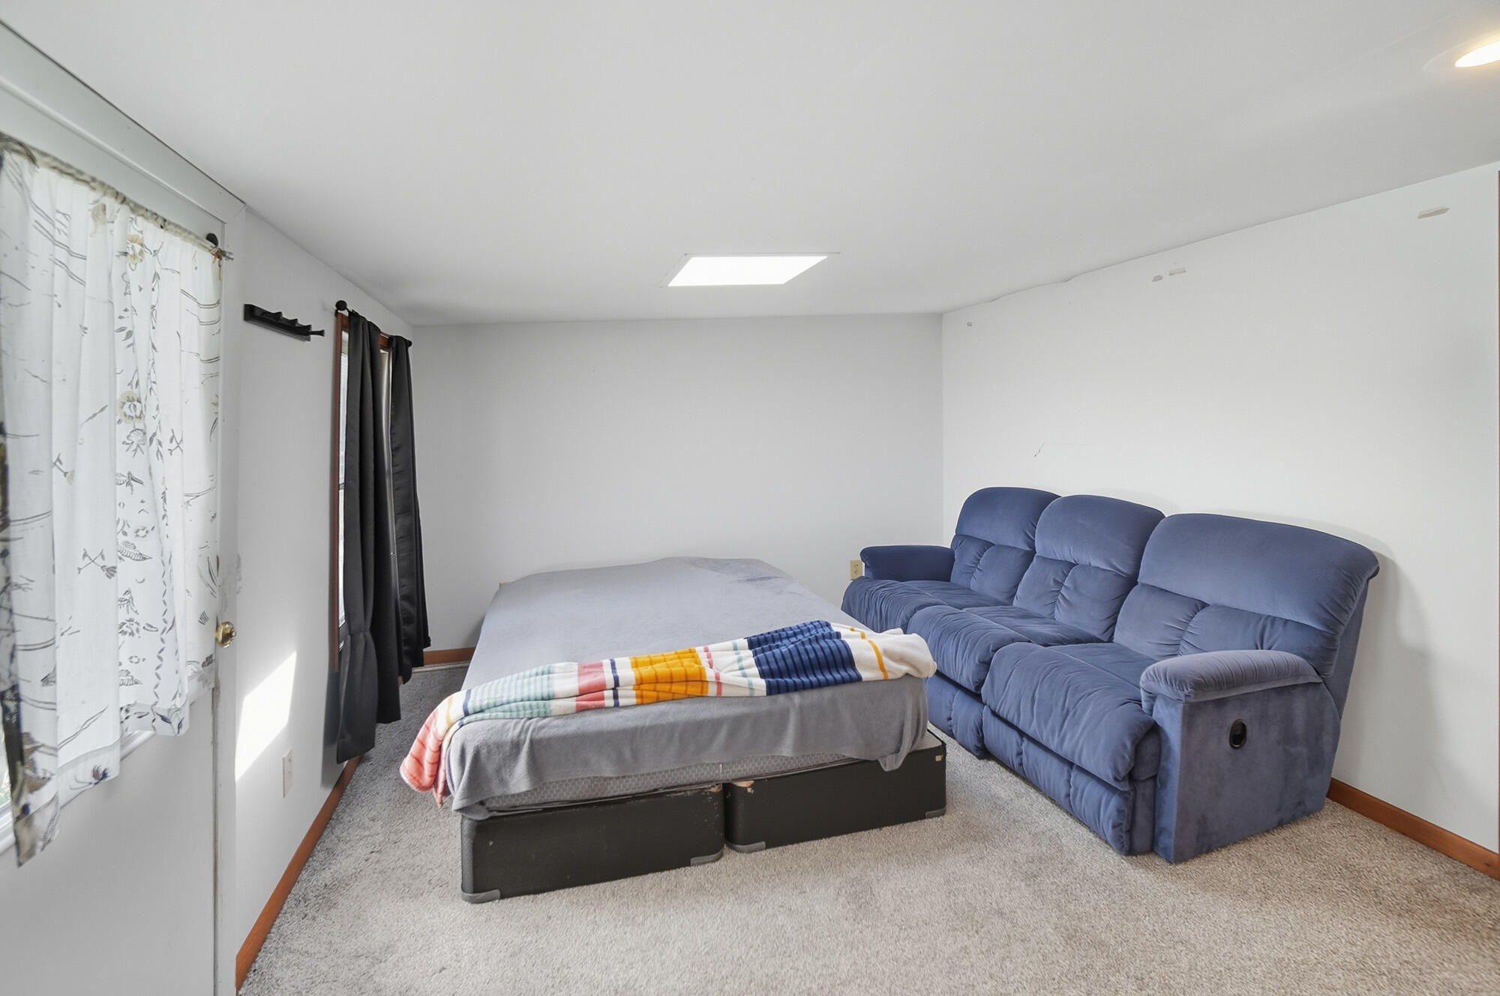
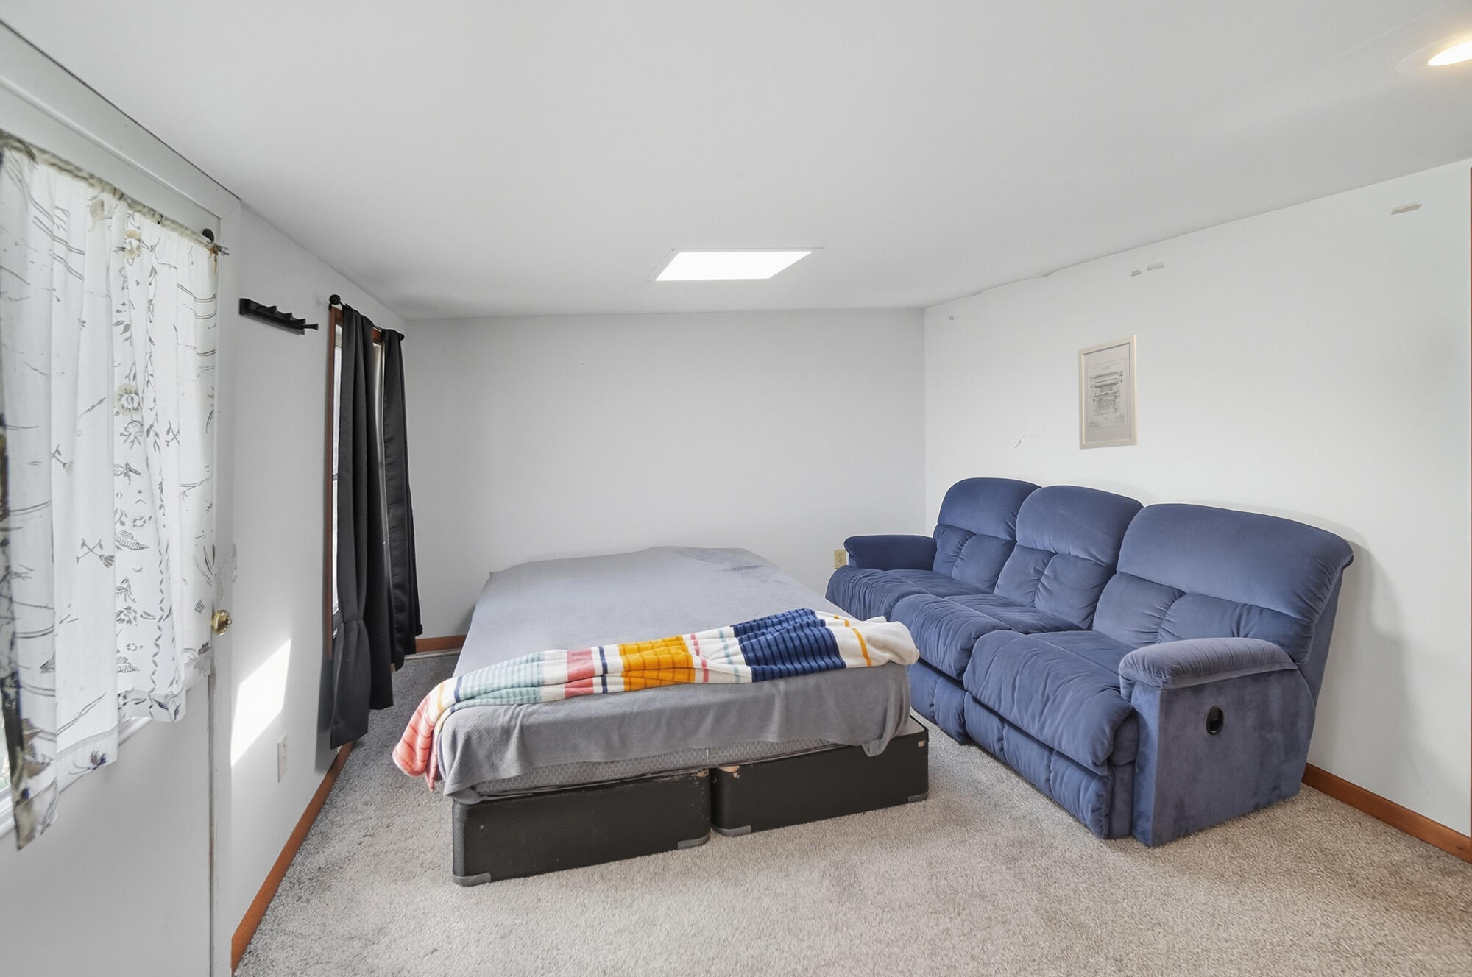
+ wall art [1077,334,1138,450]
